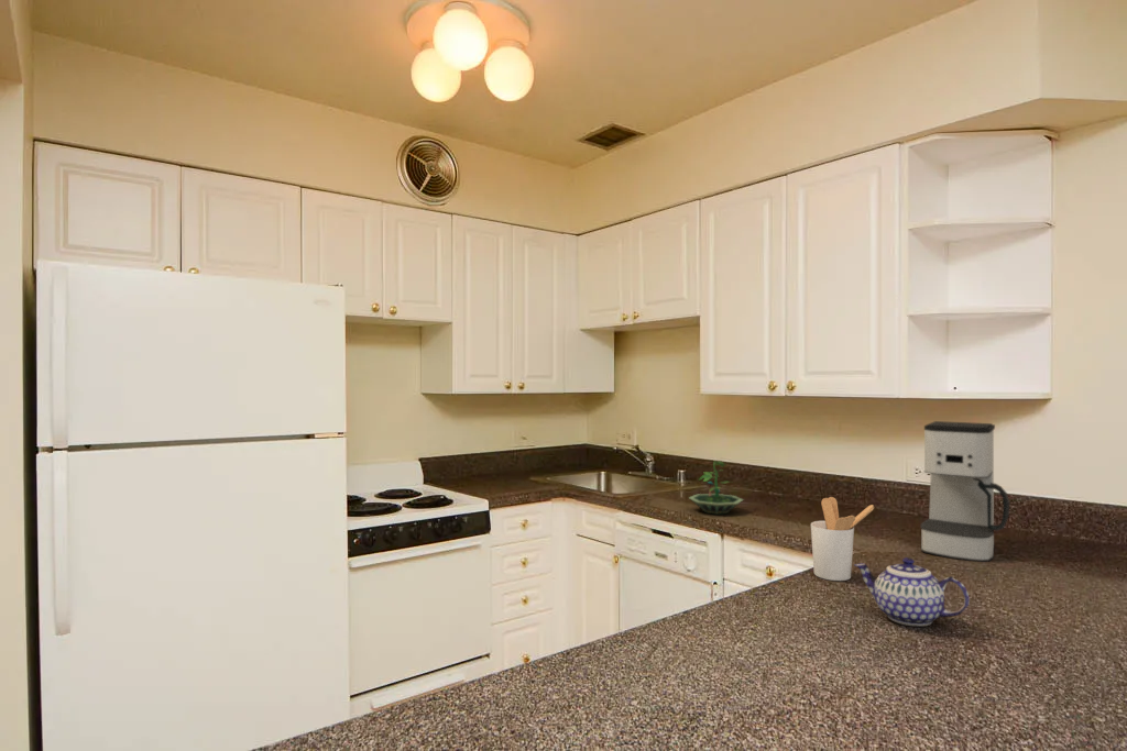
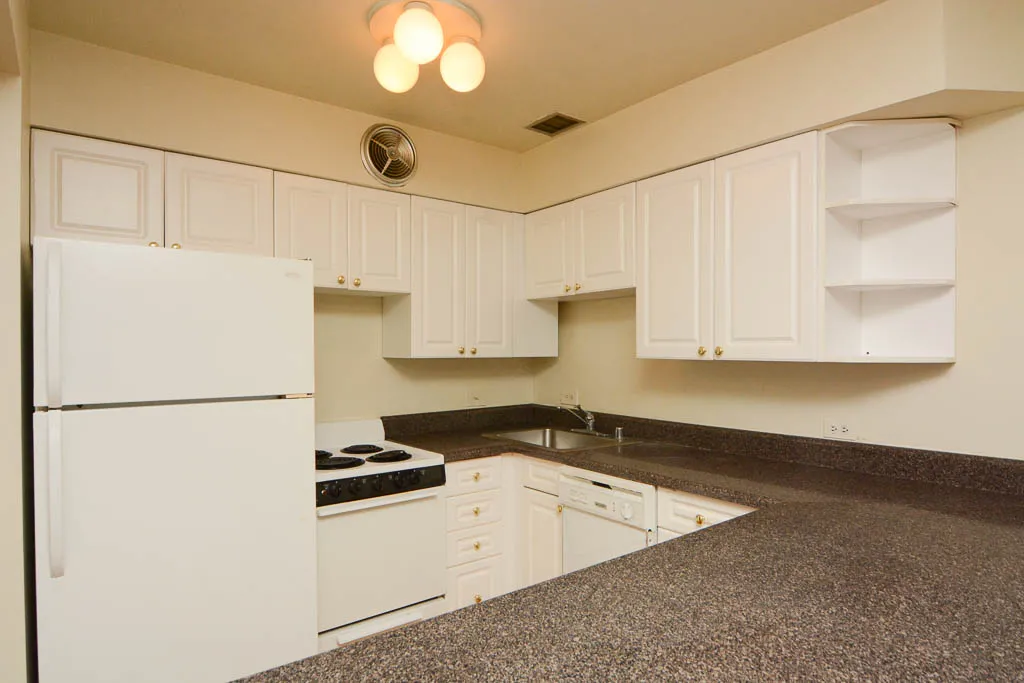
- utensil holder [810,496,875,582]
- coffee maker [920,420,1010,563]
- terrarium [688,460,745,516]
- teapot [853,556,971,628]
